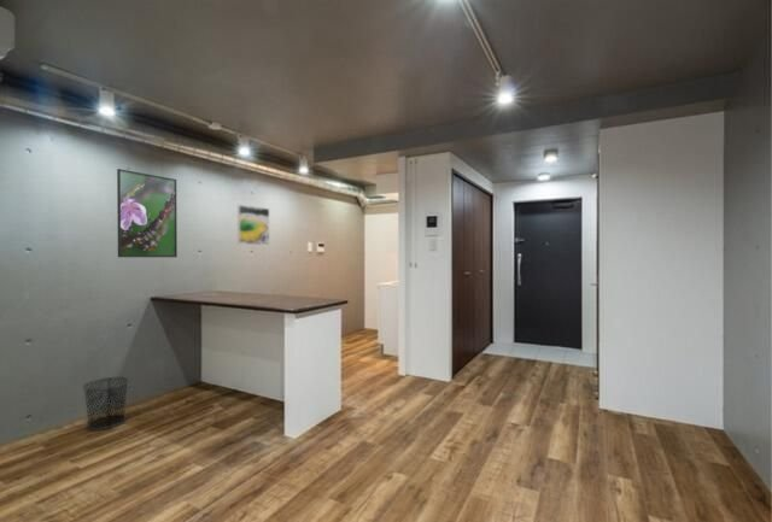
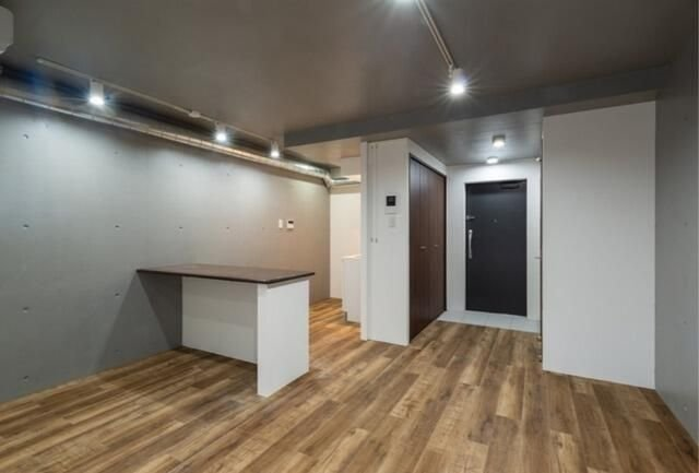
- waste bin [81,376,130,432]
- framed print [236,204,270,246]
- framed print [116,168,179,258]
